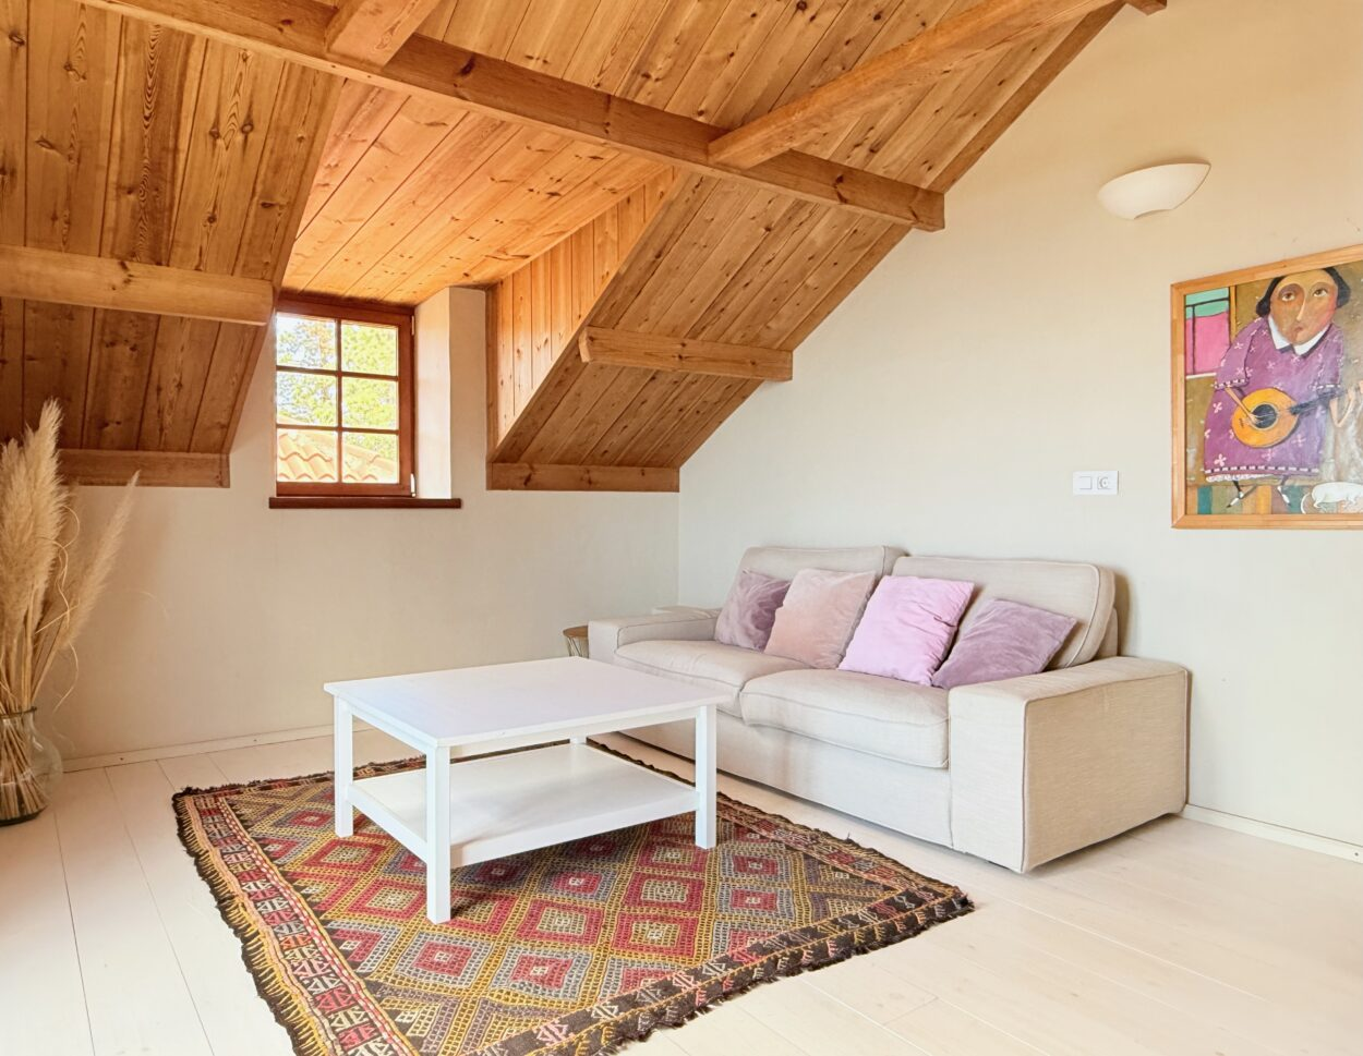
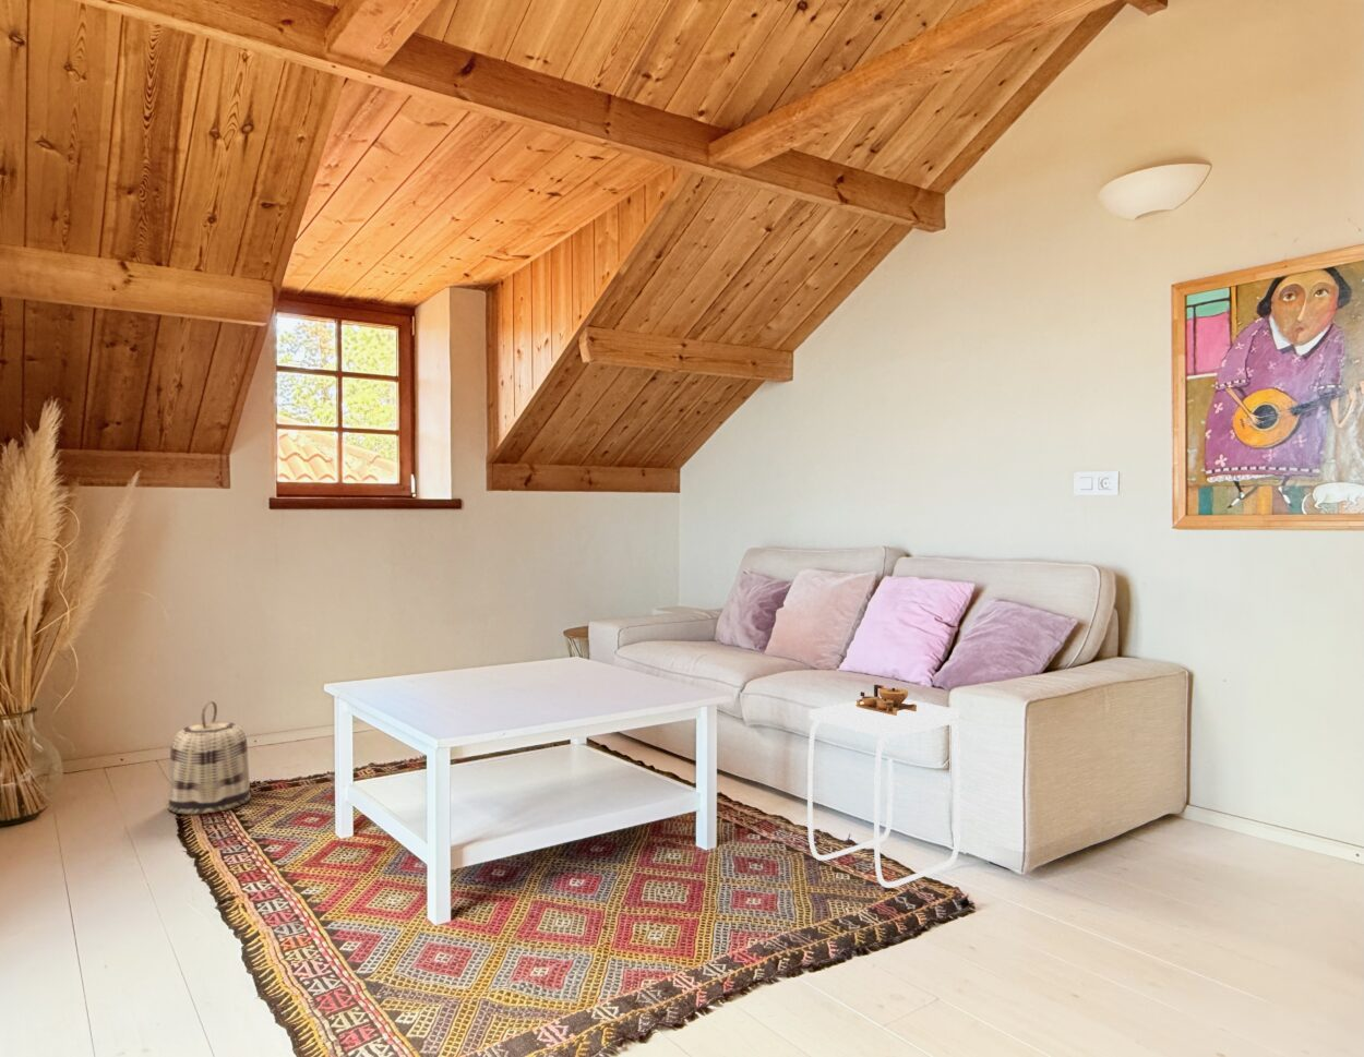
+ basket [167,701,252,816]
+ side table [806,684,961,889]
